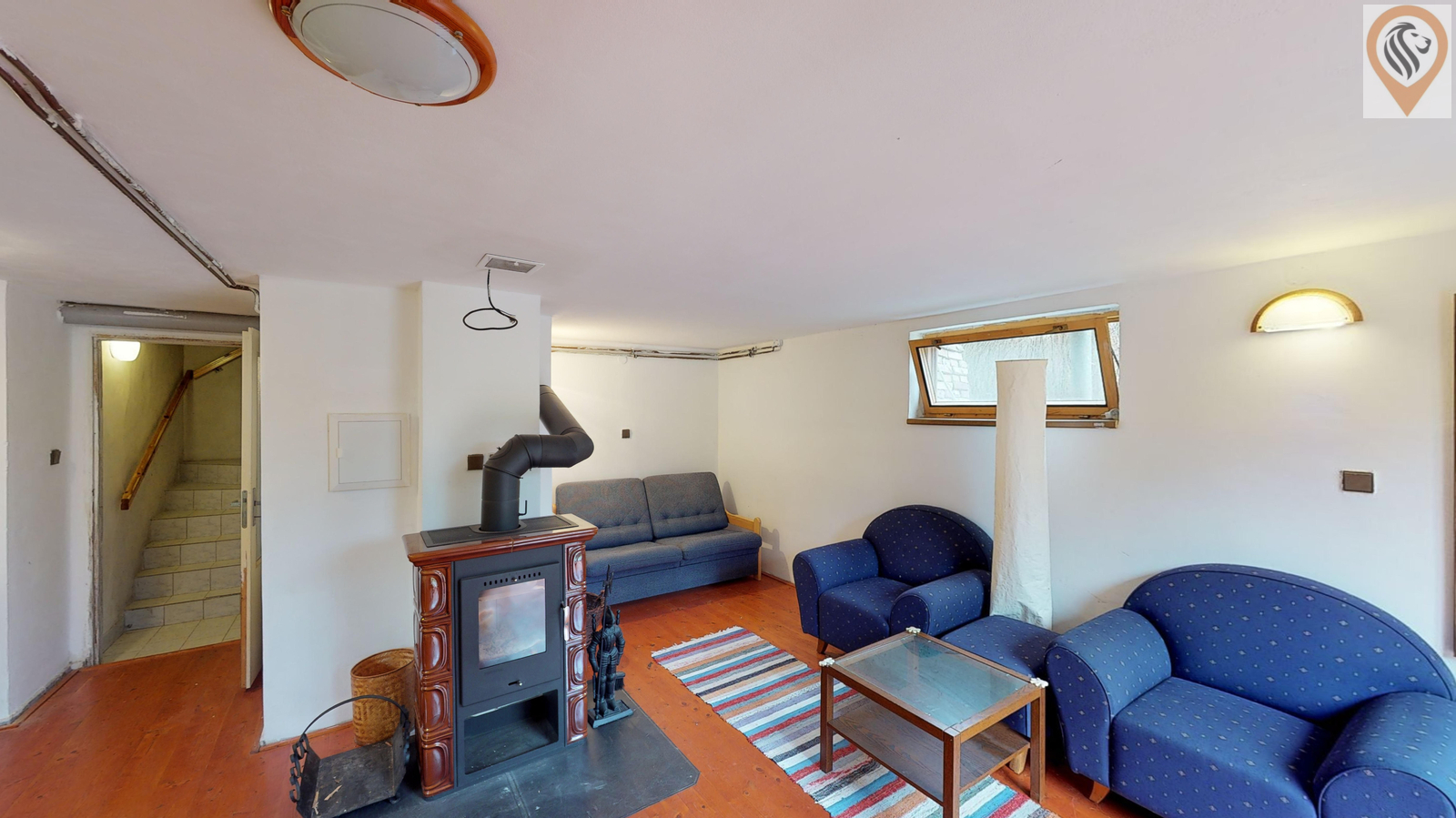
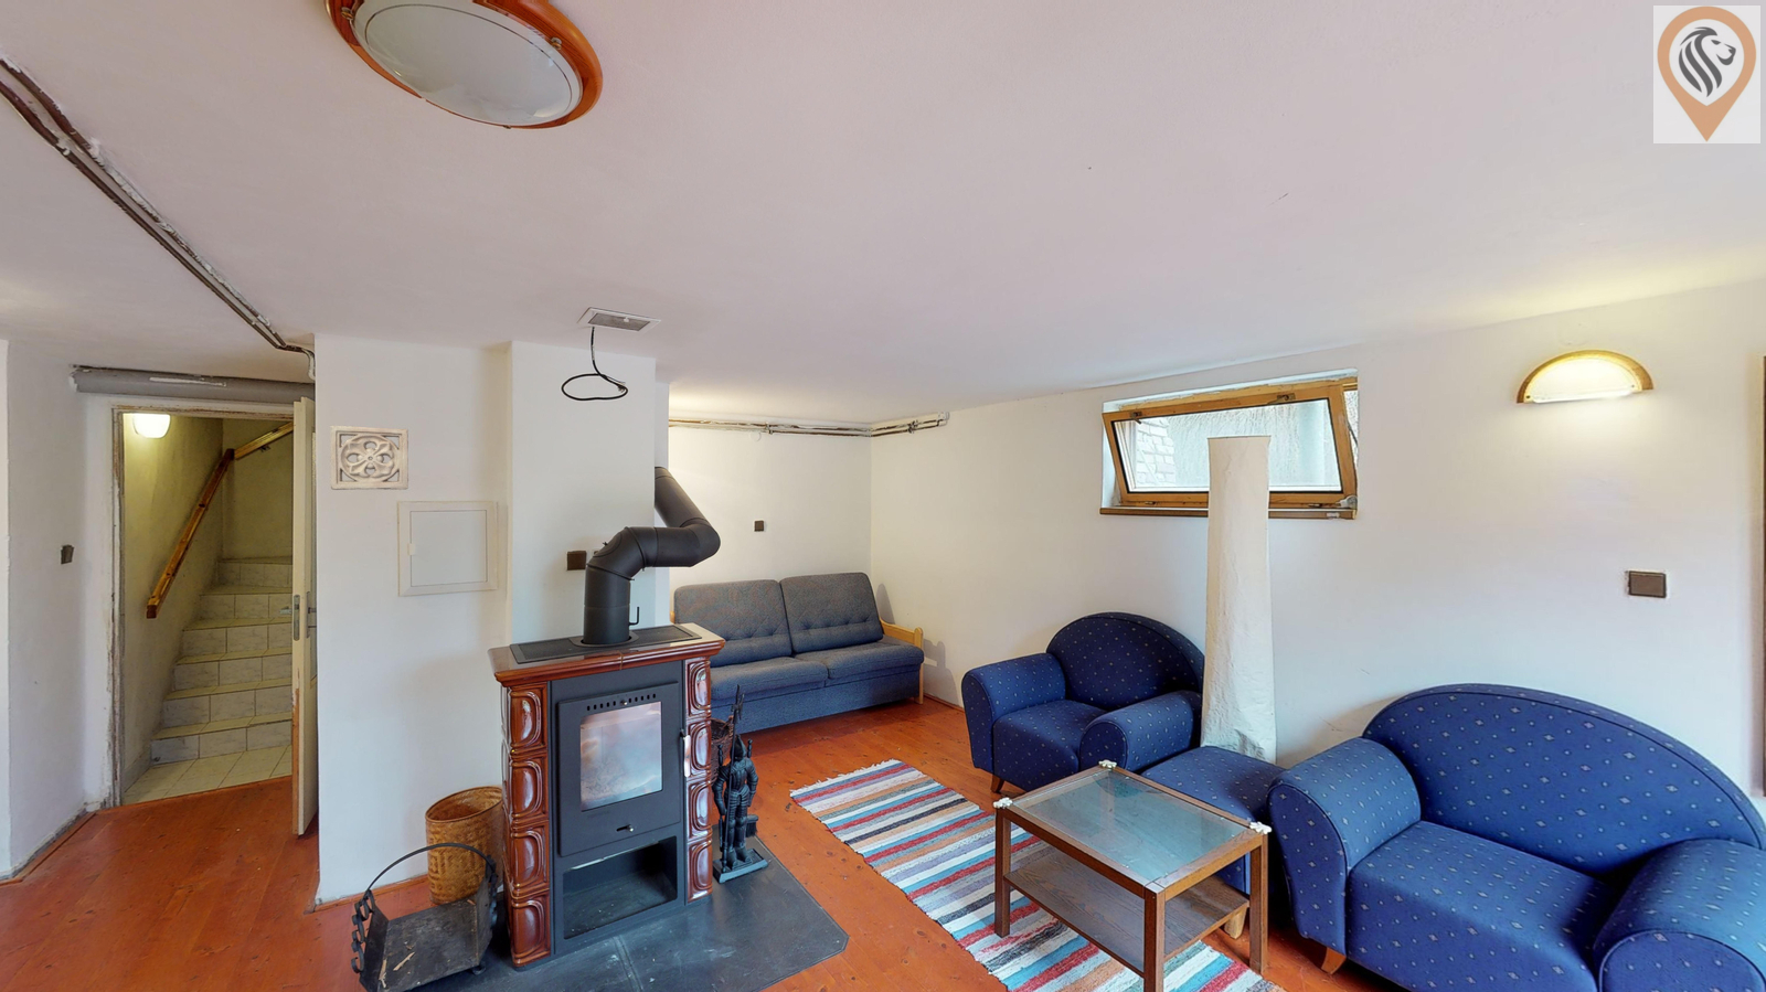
+ wall ornament [329,424,410,491]
